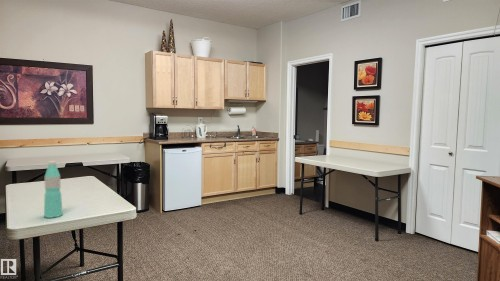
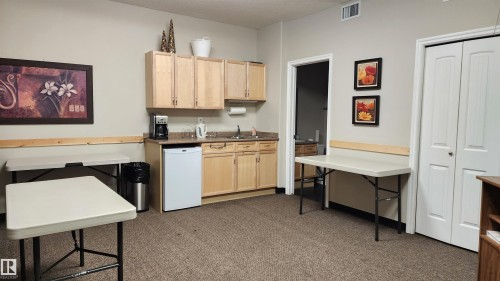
- water bottle [43,160,64,219]
